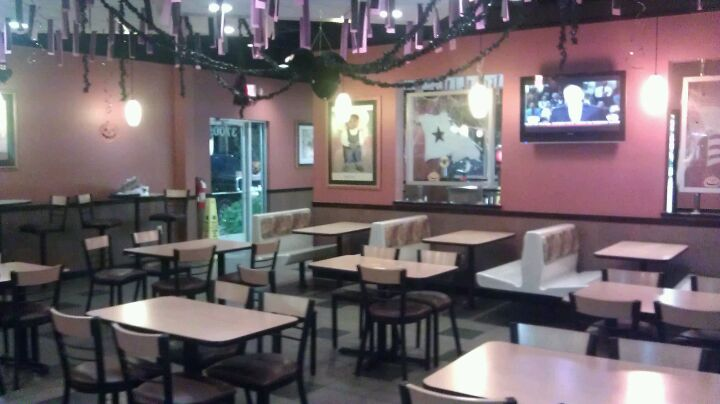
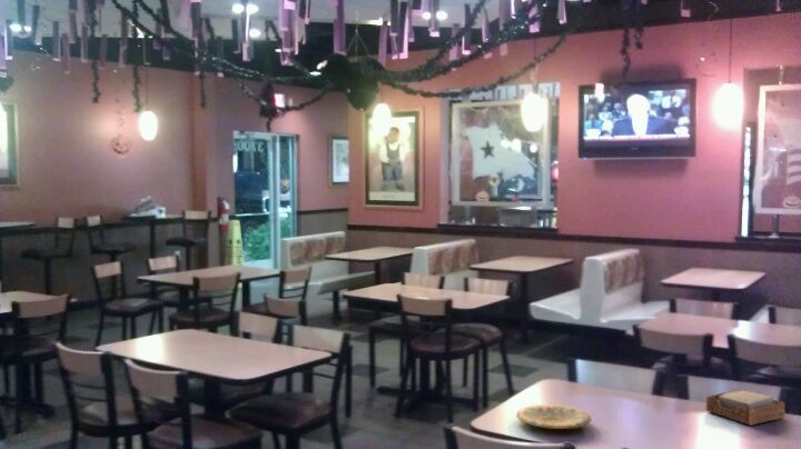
+ plate [515,403,593,430]
+ napkin holder [705,389,785,427]
